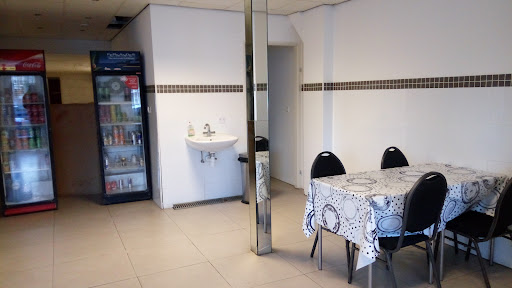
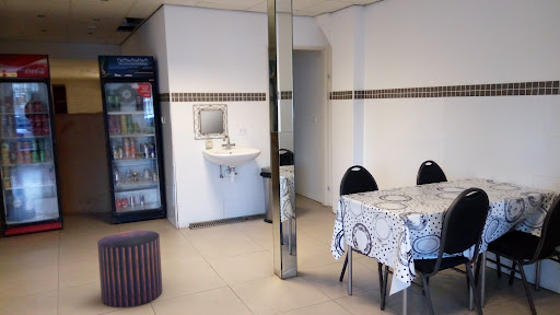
+ home mirror [192,103,229,141]
+ stool [96,230,163,308]
